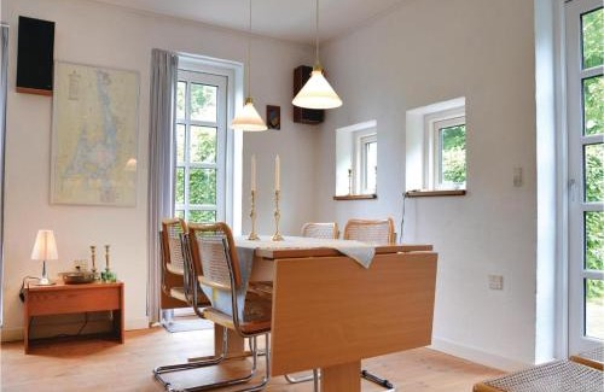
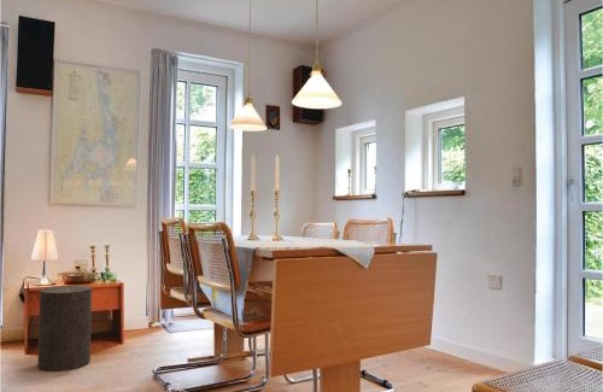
+ stool [36,285,93,373]
